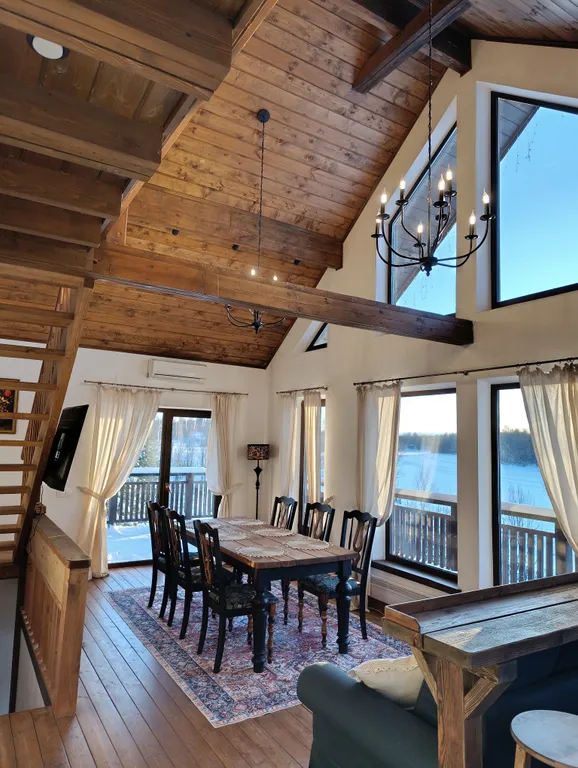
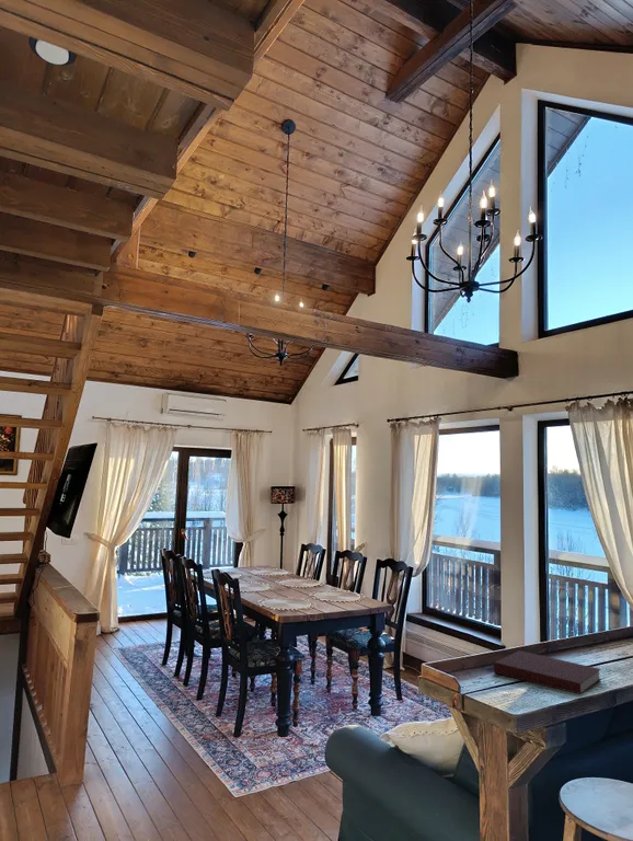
+ notebook [493,649,602,695]
